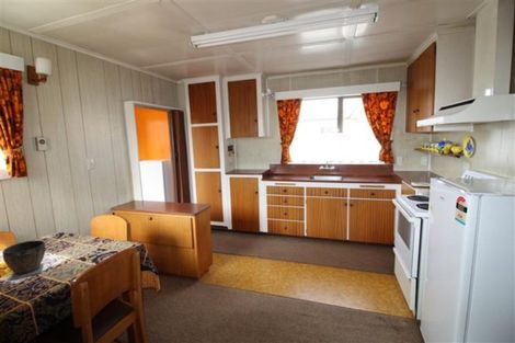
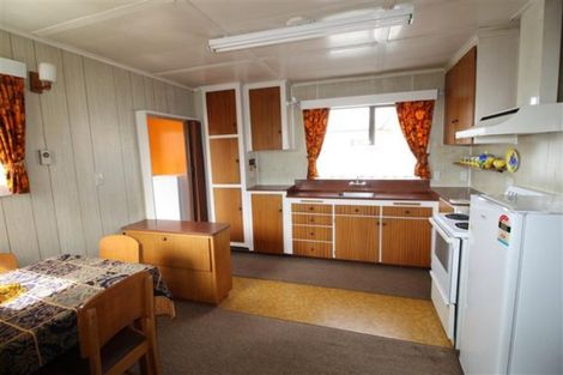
- bowl [1,239,46,282]
